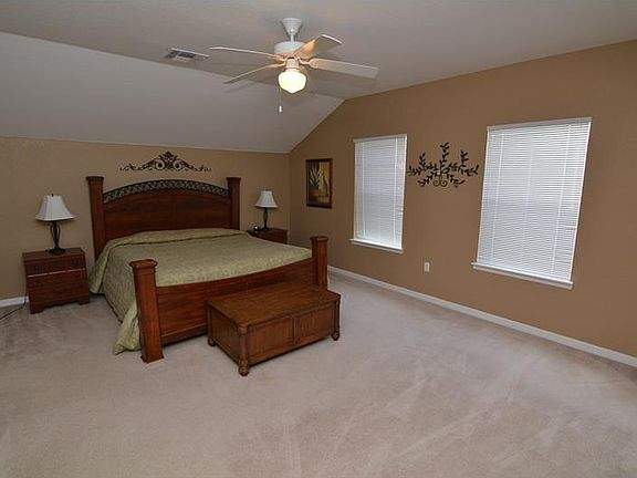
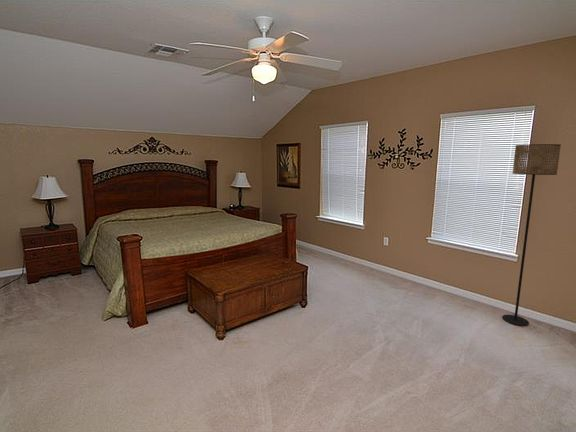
+ floor lamp [501,143,562,327]
